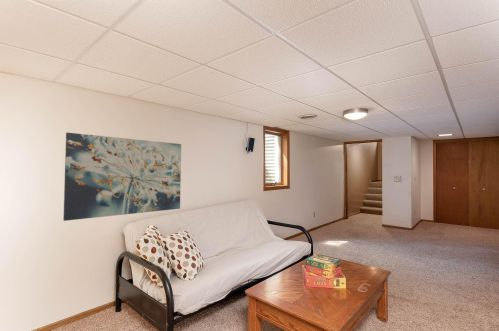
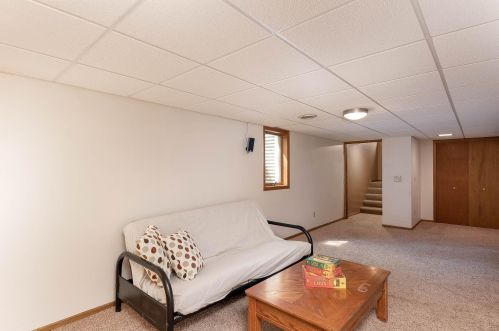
- wall art [62,132,182,222]
